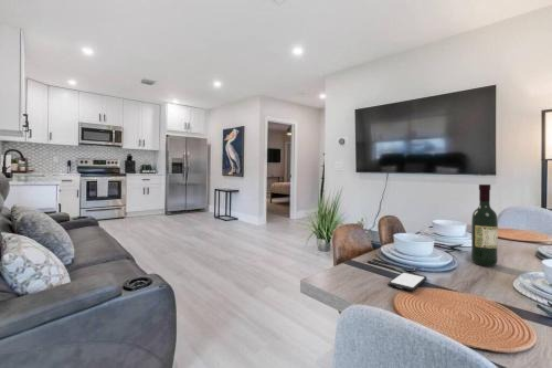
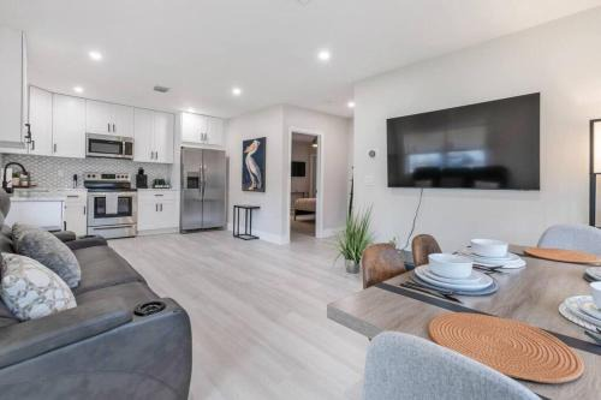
- wine bottle [470,183,499,267]
- smartphone [388,271,428,292]
